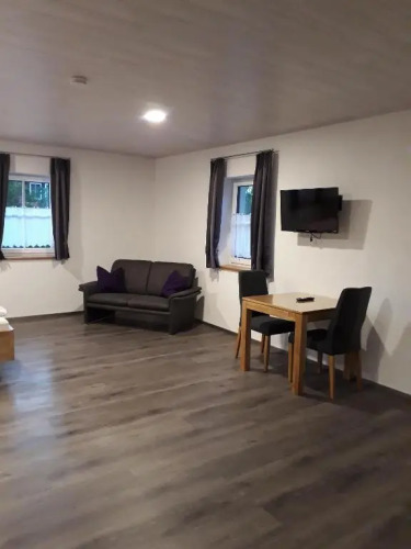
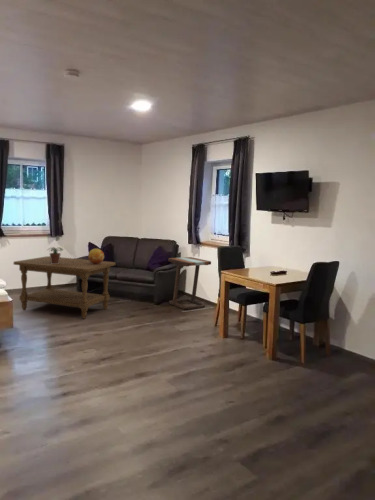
+ potted plant [46,246,64,264]
+ coffee table [12,255,116,320]
+ side table [167,256,215,313]
+ decorative sphere [87,247,105,264]
